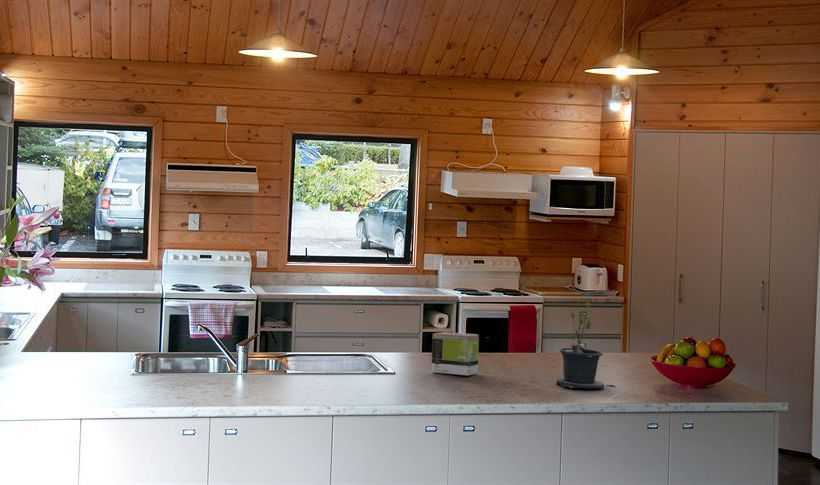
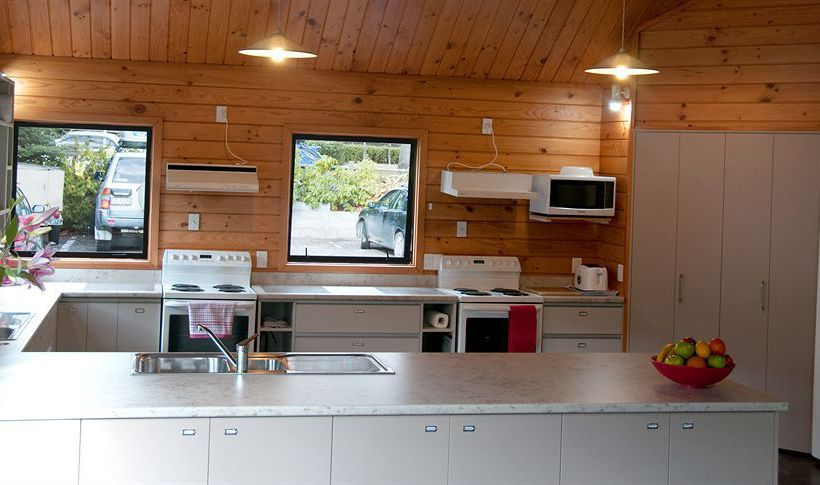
- tea box [431,331,480,376]
- potted plant [555,301,617,390]
